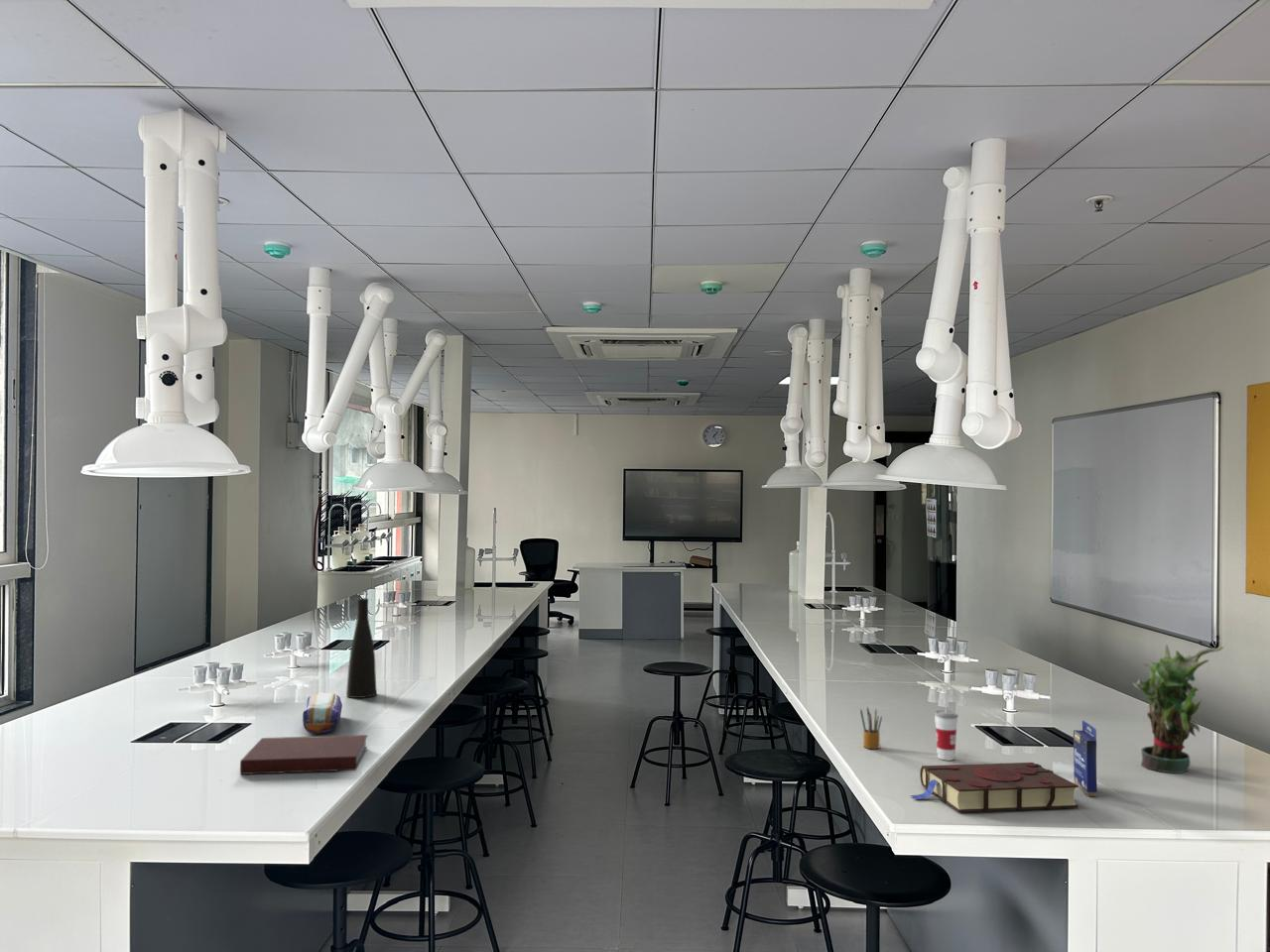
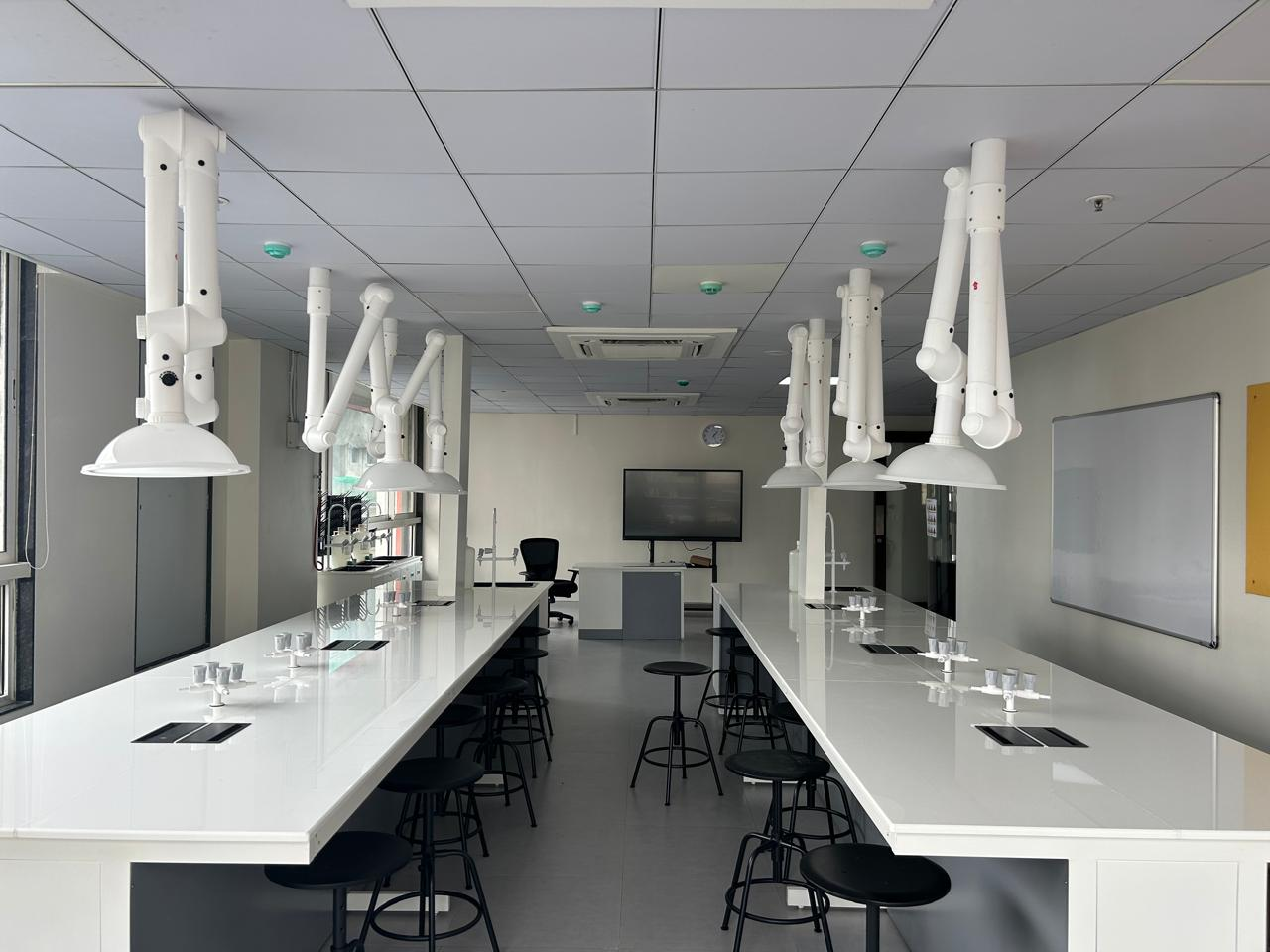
- vase [345,597,378,699]
- cup [934,696,959,762]
- book [909,762,1080,813]
- notebook [239,734,369,775]
- potted plant [1132,644,1225,774]
- small box [1073,719,1098,797]
- pencil case [302,692,343,735]
- pencil box [859,705,883,750]
